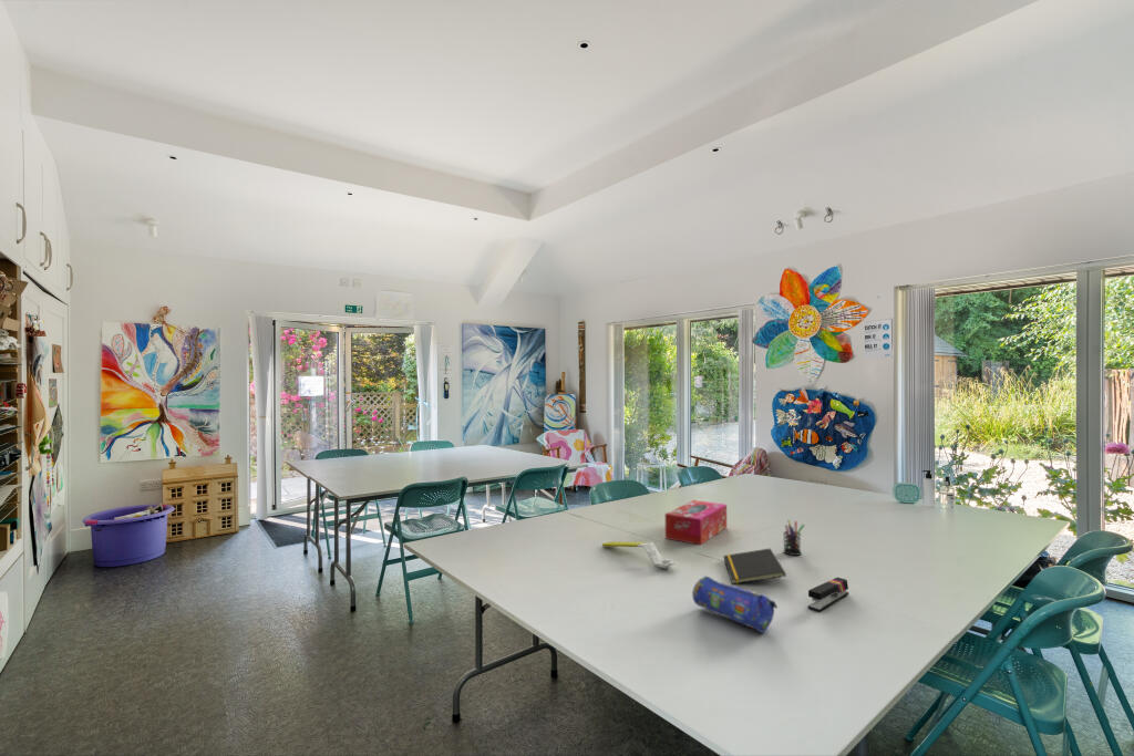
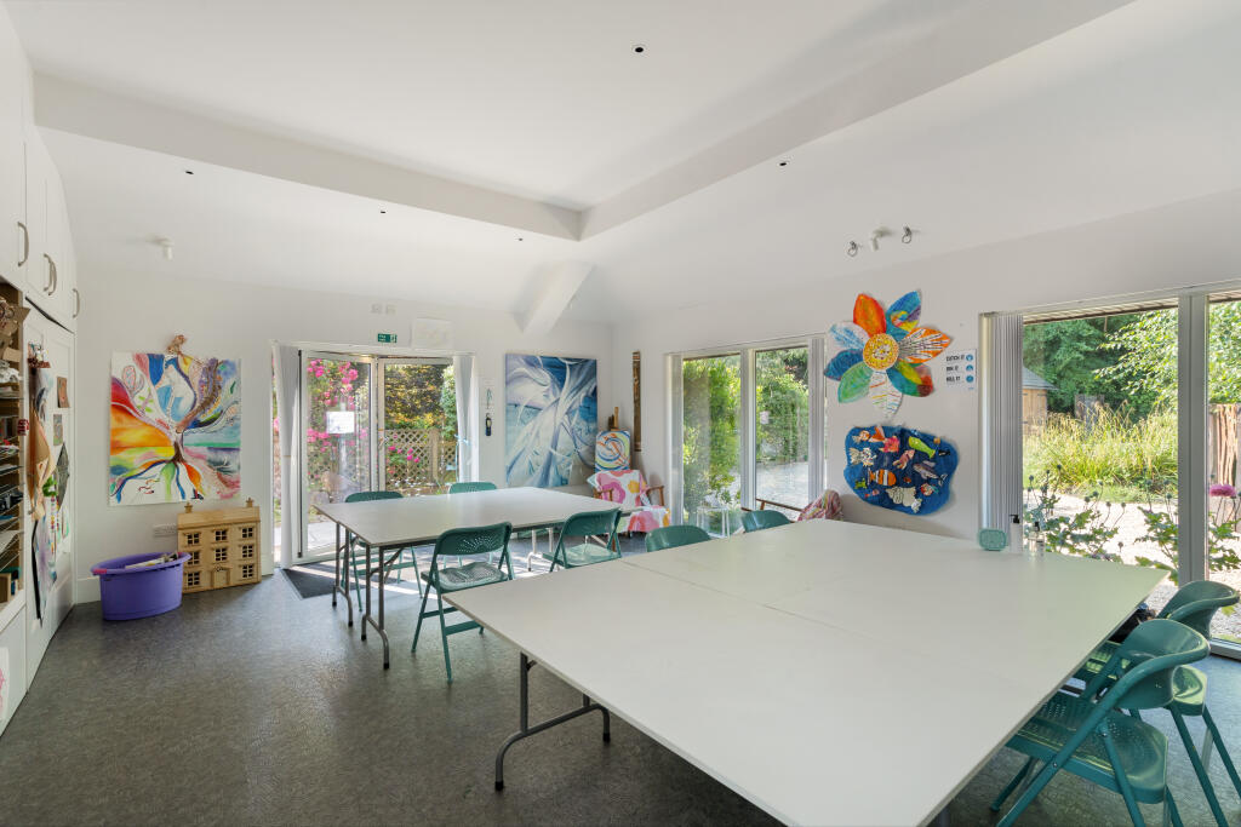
- tissue box [664,499,728,546]
- stapler [807,577,849,613]
- scraper [601,540,678,570]
- pencil case [691,576,779,634]
- pen holder [782,519,805,557]
- notepad [722,547,787,584]
